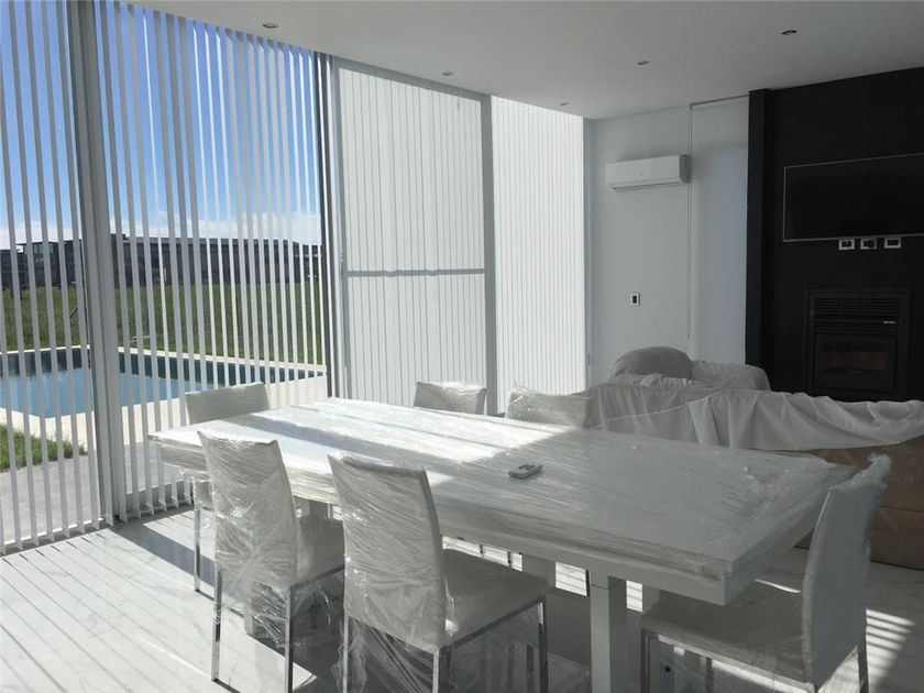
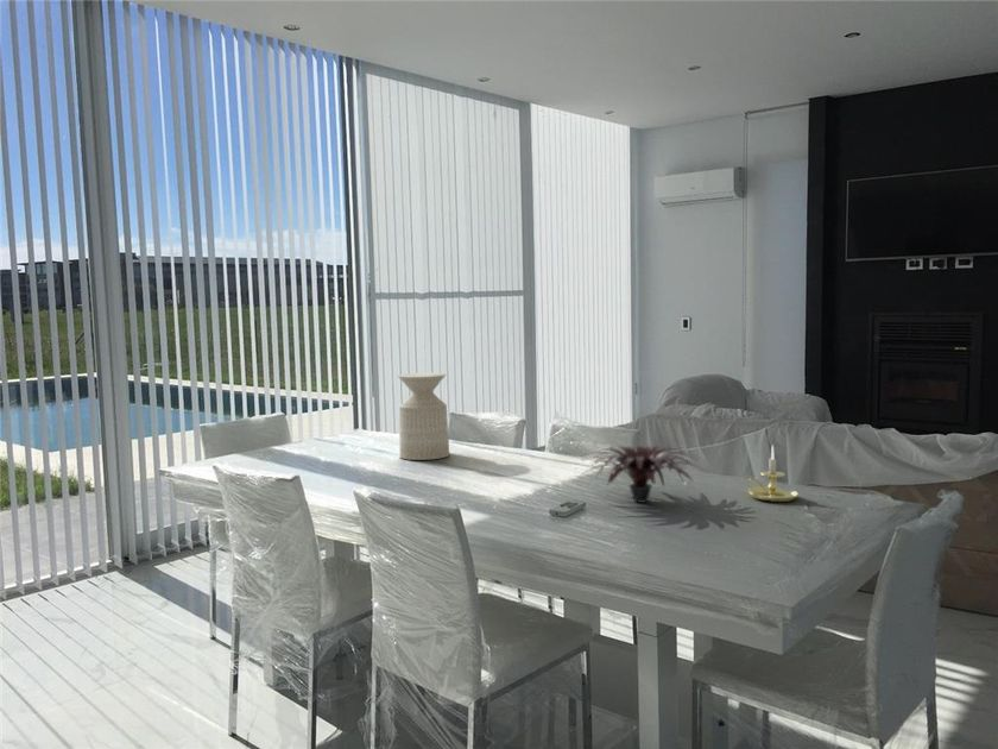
+ plant [575,443,712,504]
+ side table [396,372,450,461]
+ candle holder [743,443,800,503]
